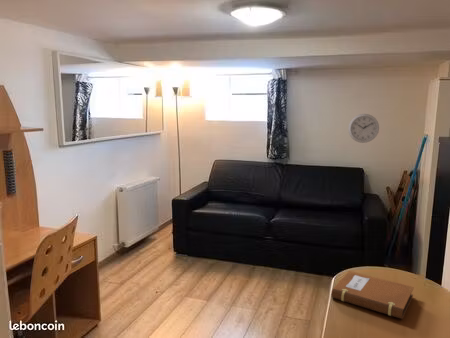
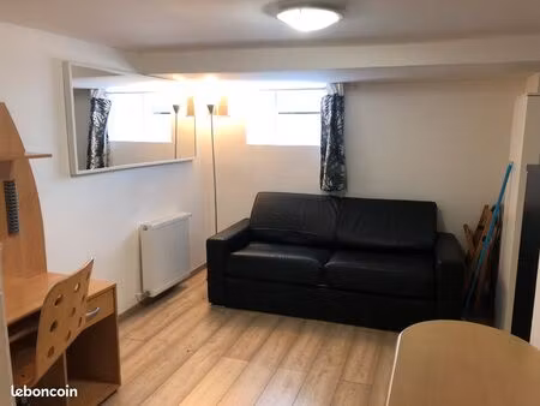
- wall clock [347,113,380,144]
- notebook [329,270,415,320]
